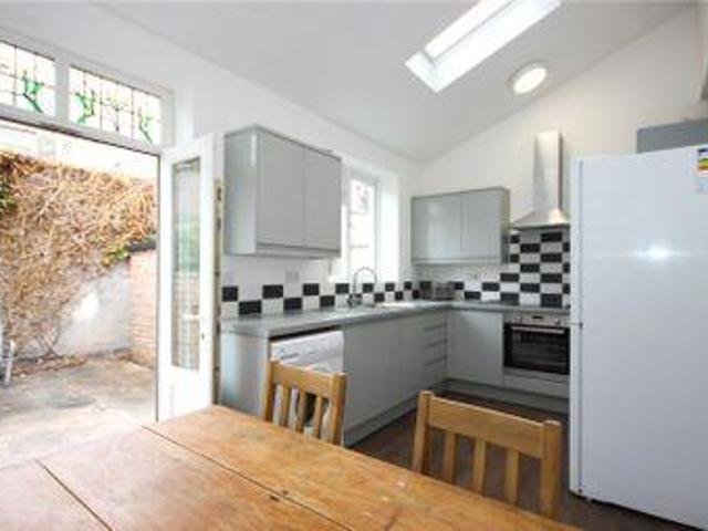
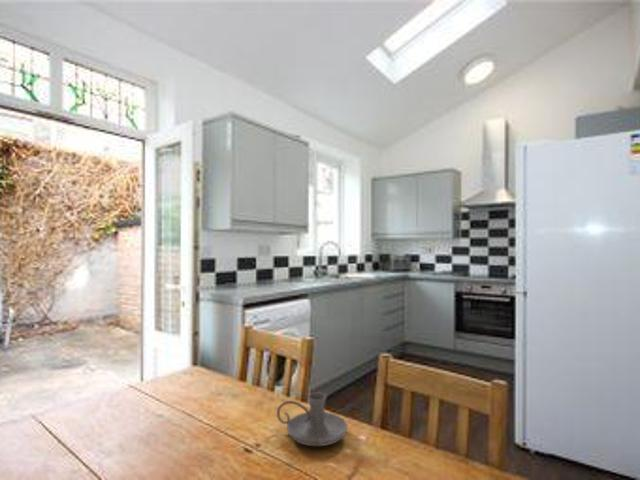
+ candle holder [276,392,348,447]
